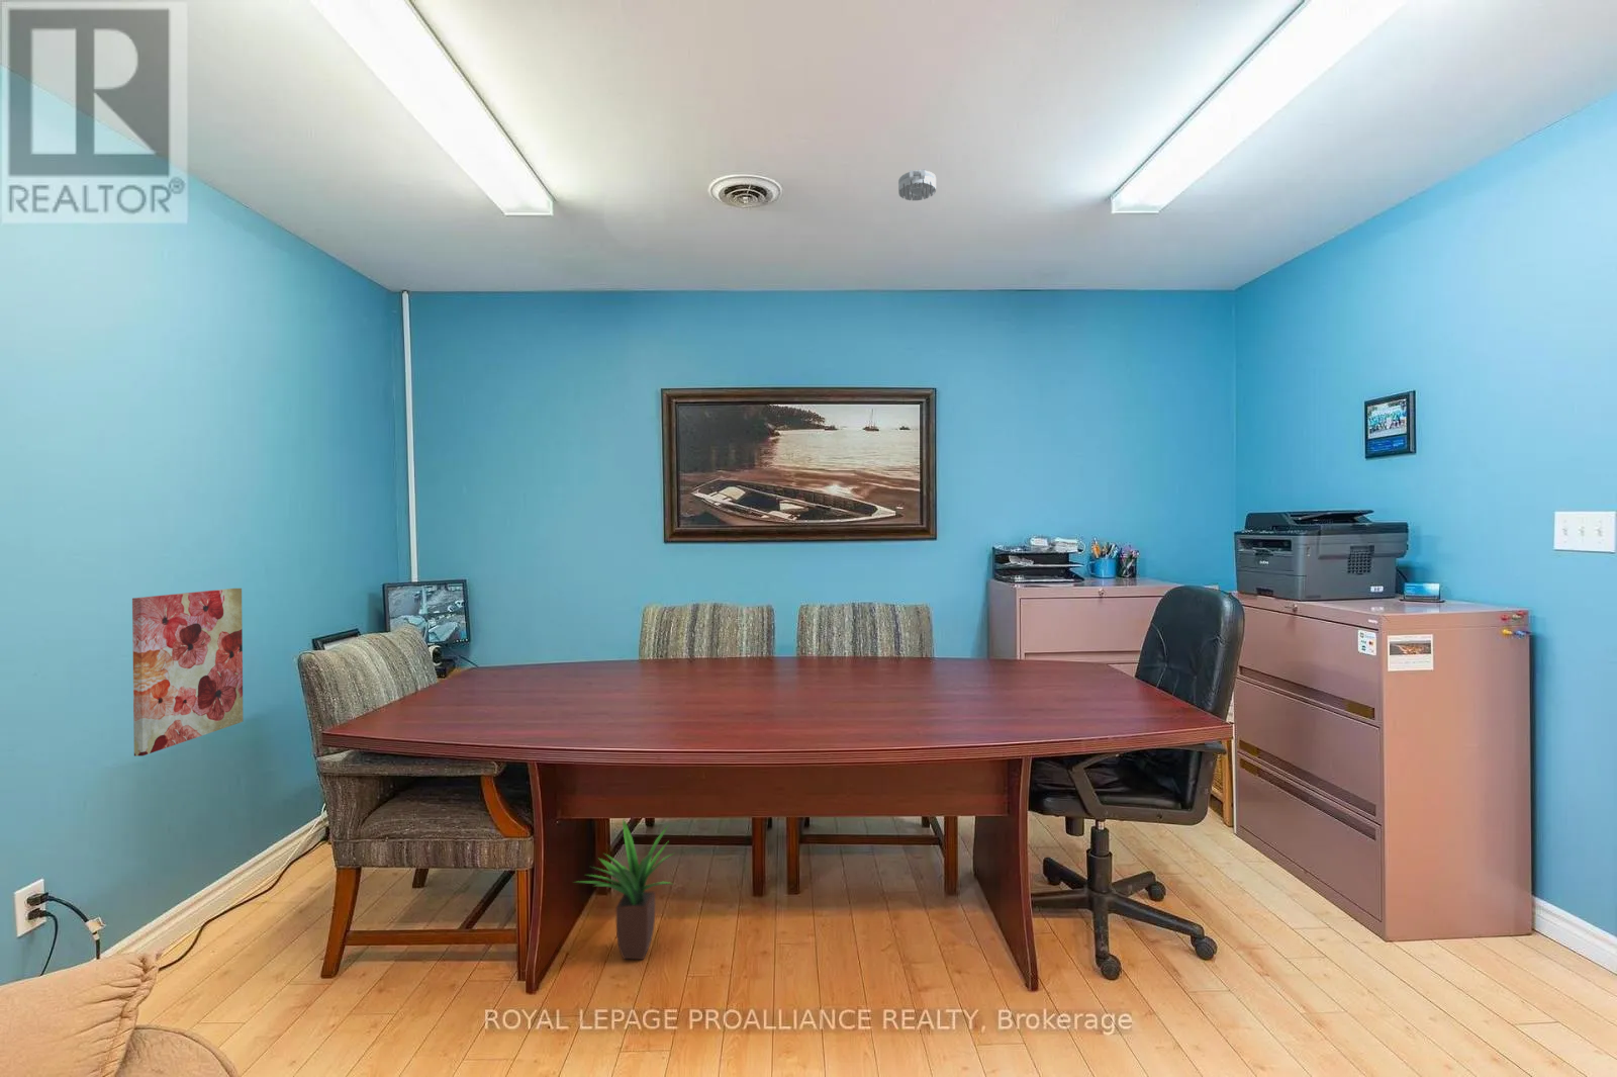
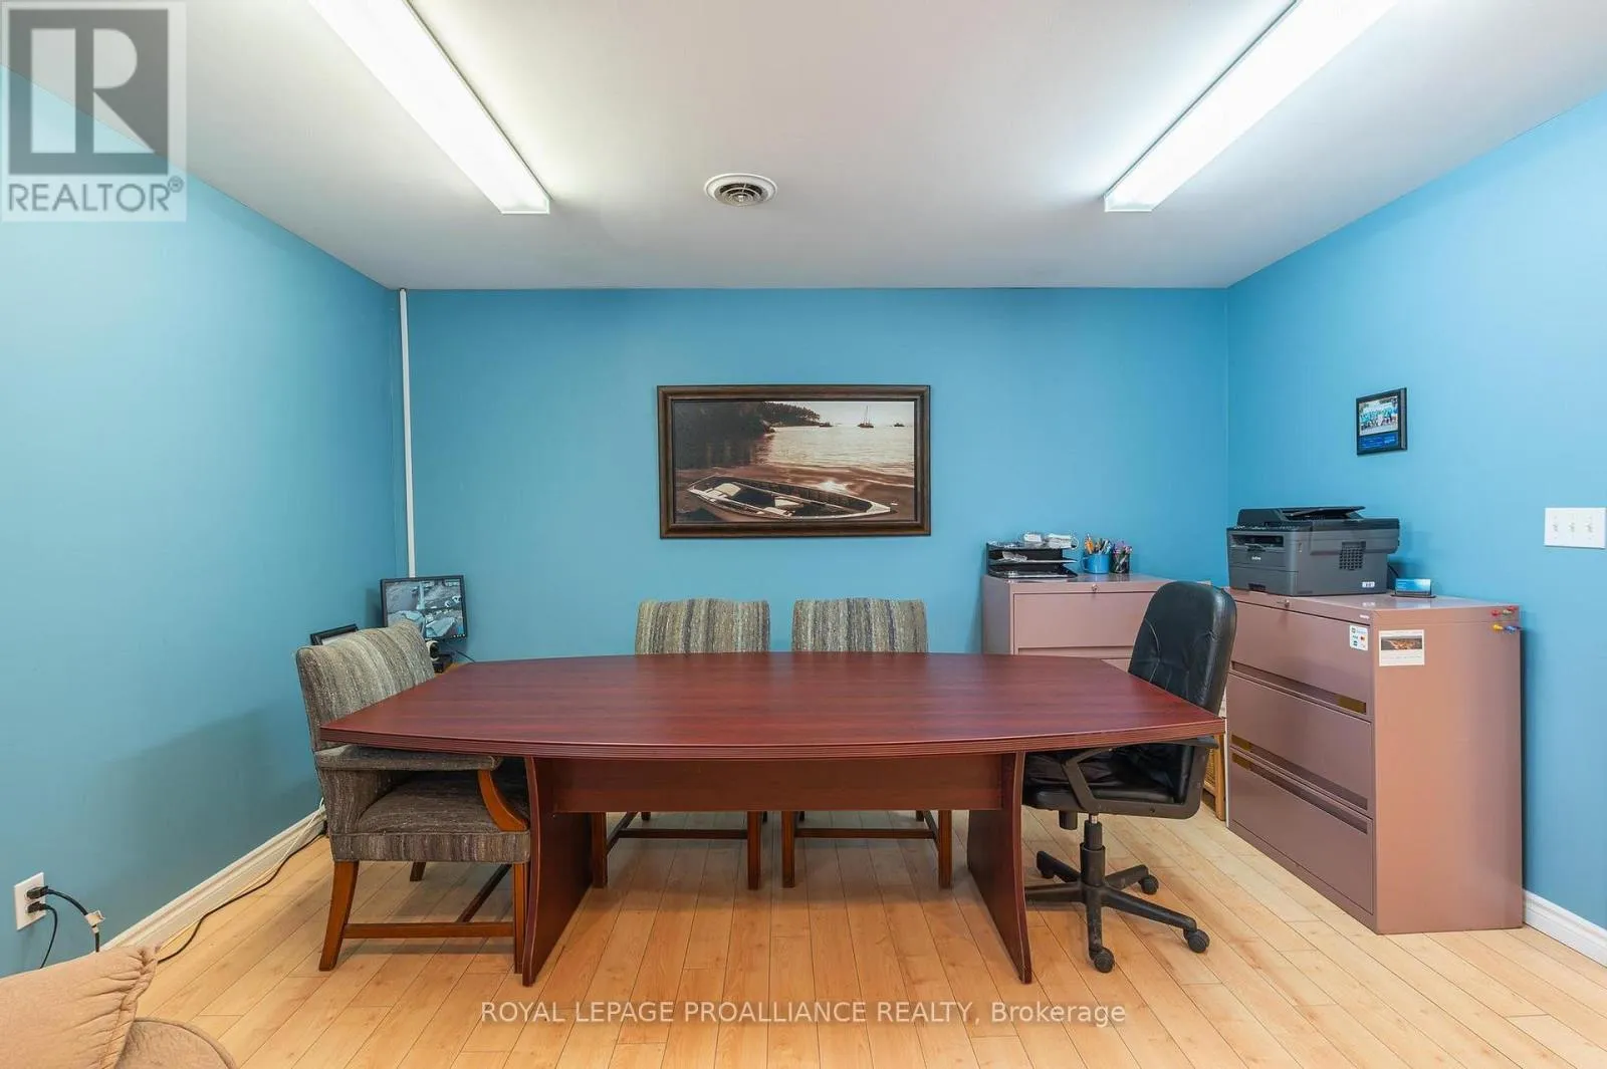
- wall art [131,588,245,757]
- smoke detector [897,168,937,201]
- potted plant [572,817,675,960]
